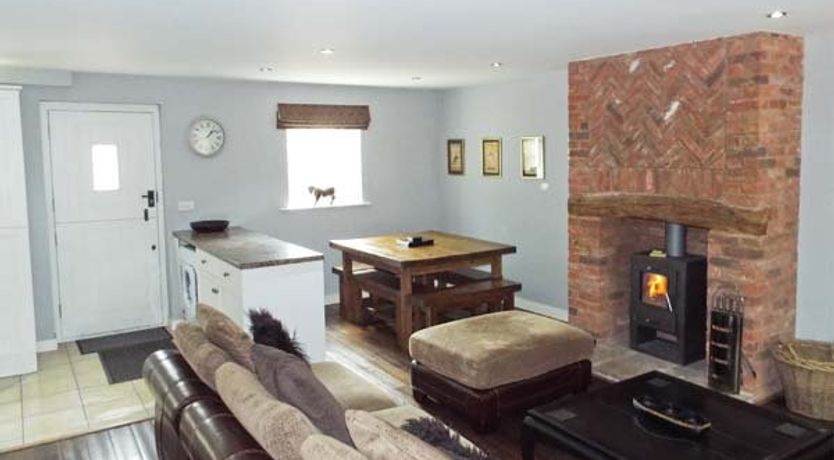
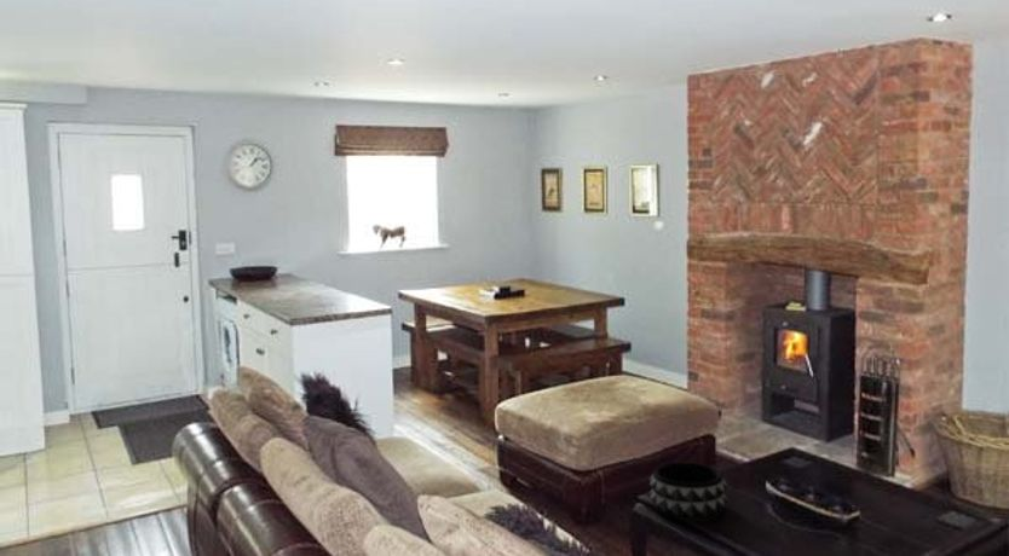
+ decorative bowl [647,462,730,522]
